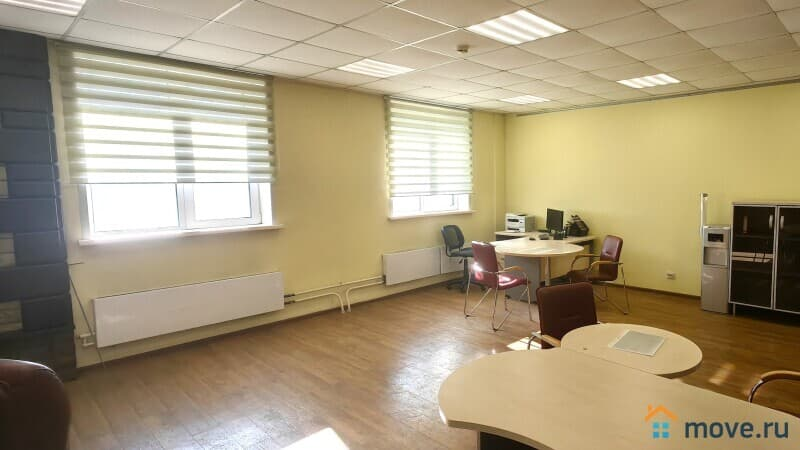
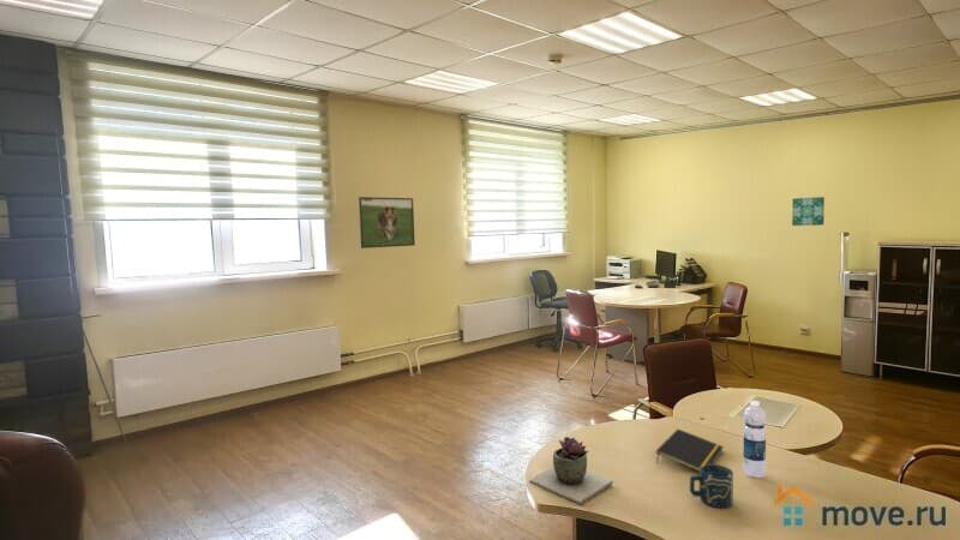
+ cup [689,463,734,509]
+ water bottle [742,400,767,479]
+ notepad [655,428,725,473]
+ succulent plant [528,436,614,505]
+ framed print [358,196,416,250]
+ wall art [791,196,826,227]
